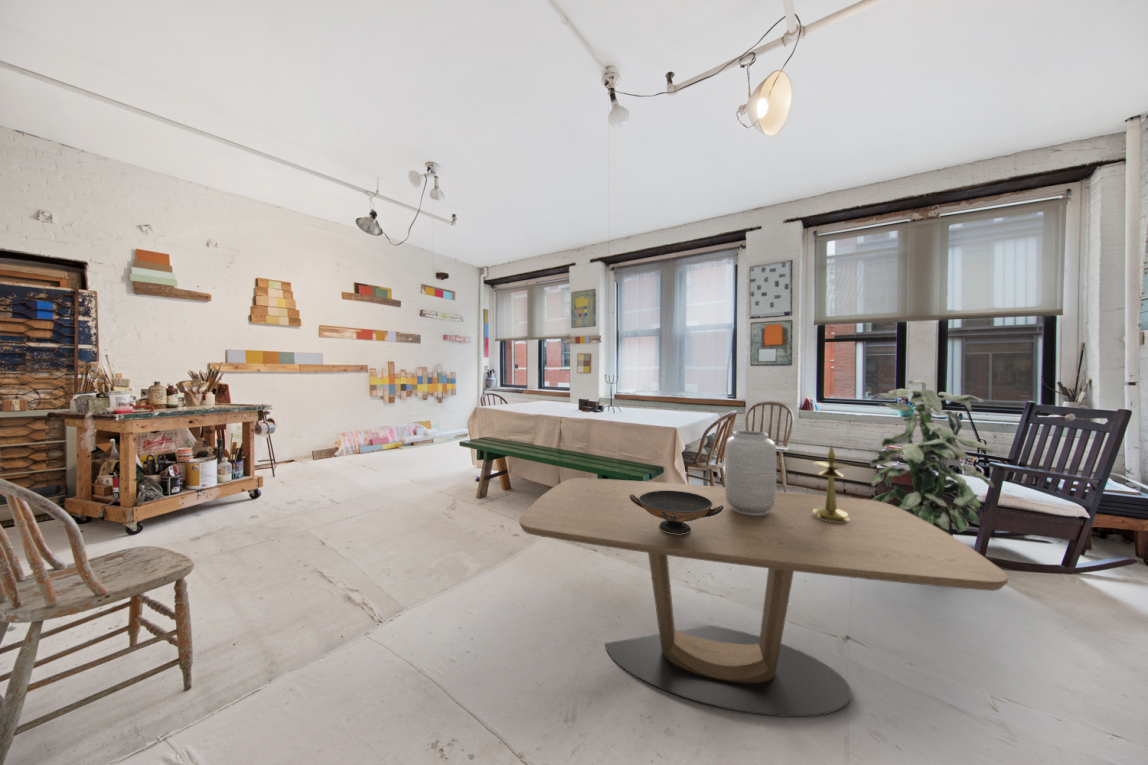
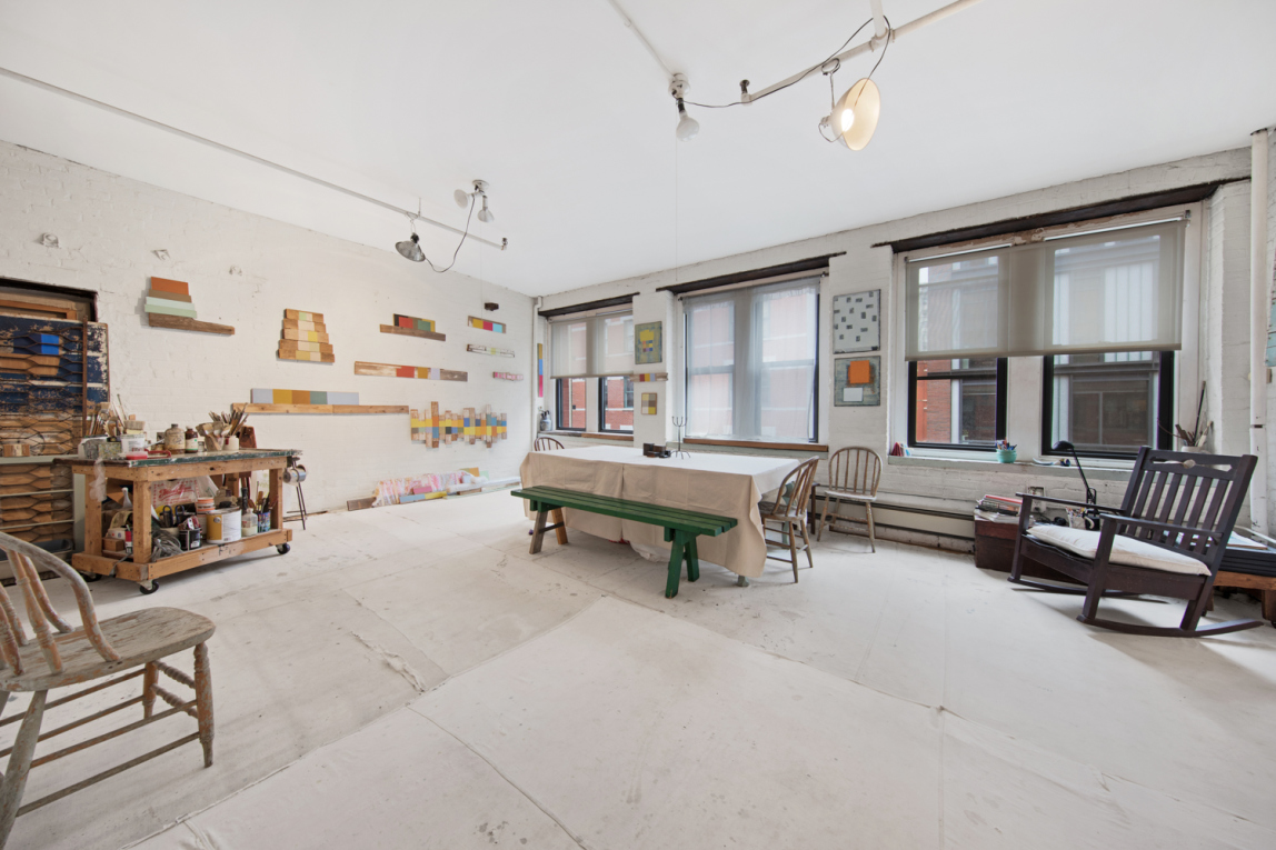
- decorative bowl [630,490,724,534]
- indoor plant [869,379,996,537]
- candlestick [812,444,851,523]
- vase [724,430,777,515]
- dining table [518,477,1009,718]
